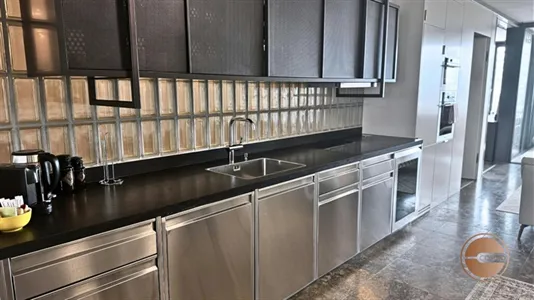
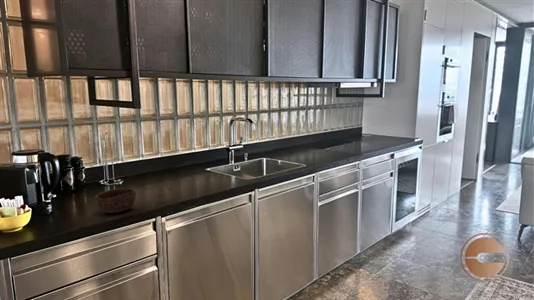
+ bowl [94,187,137,214]
